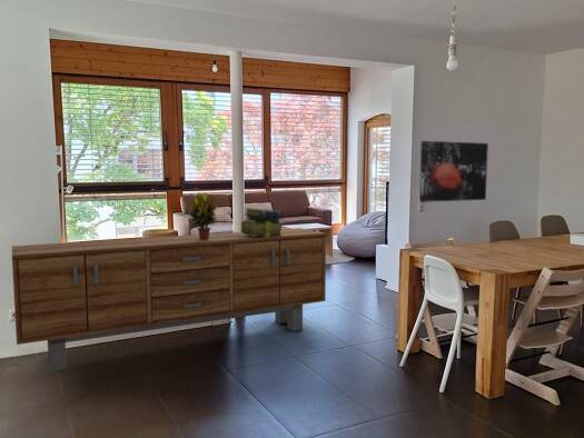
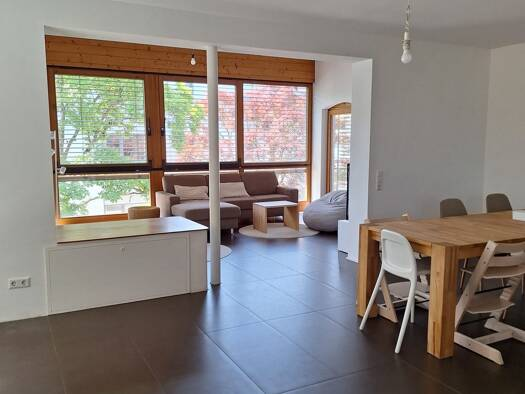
- stack of books [240,207,284,237]
- potted plant [188,191,219,240]
- sideboard [11,227,327,372]
- wall art [418,140,489,203]
